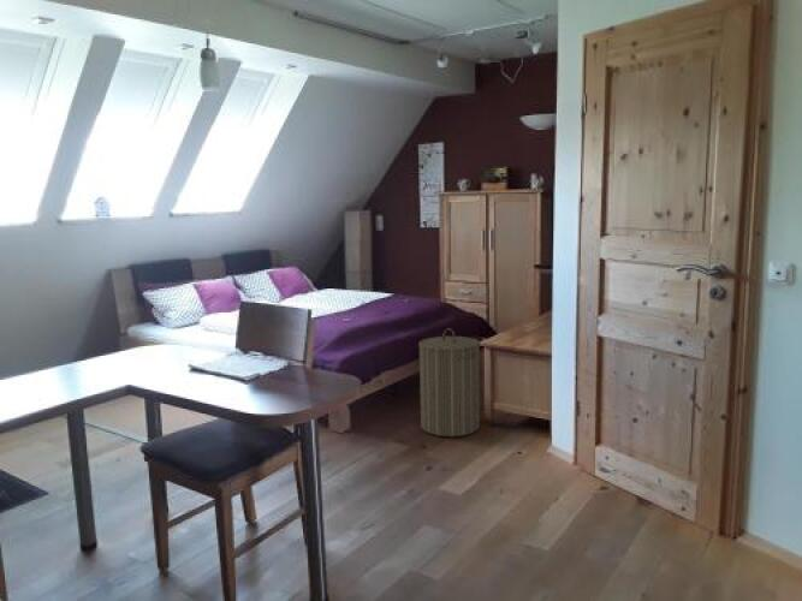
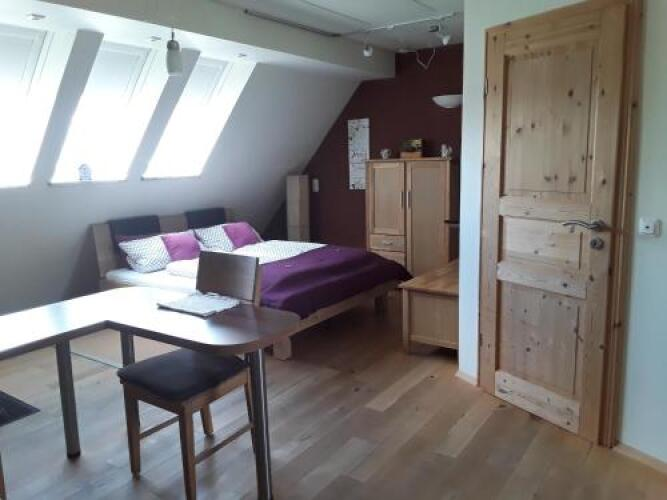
- laundry hamper [417,327,481,438]
